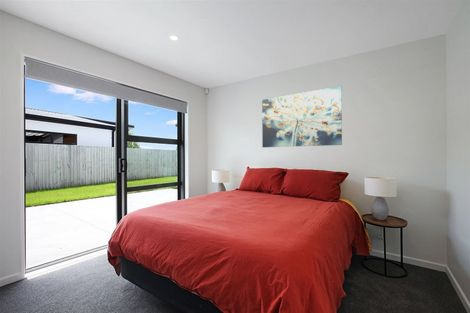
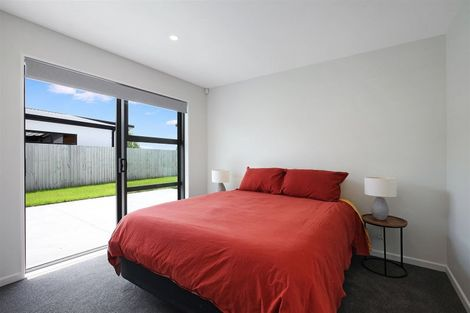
- wall art [261,85,343,148]
